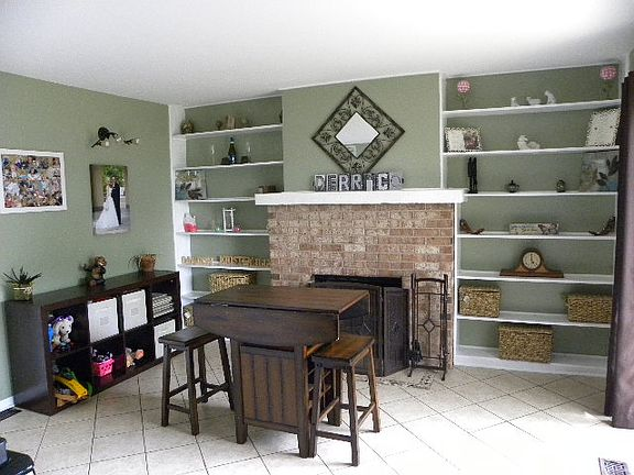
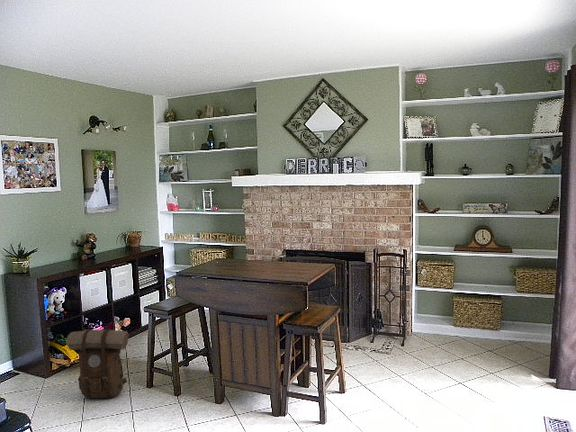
+ backpack [65,328,129,399]
